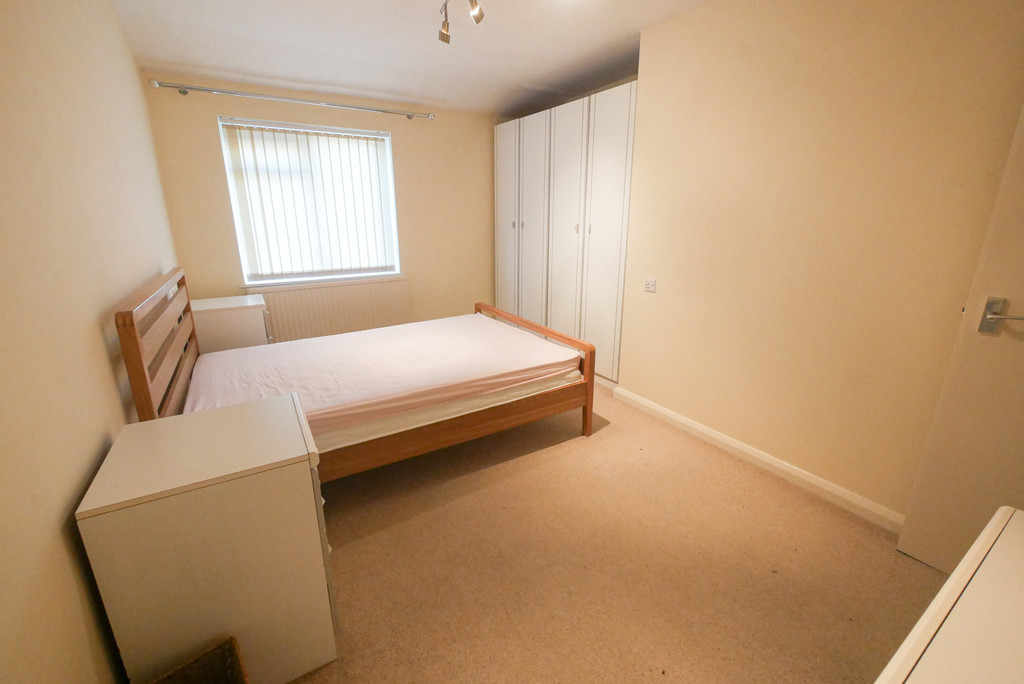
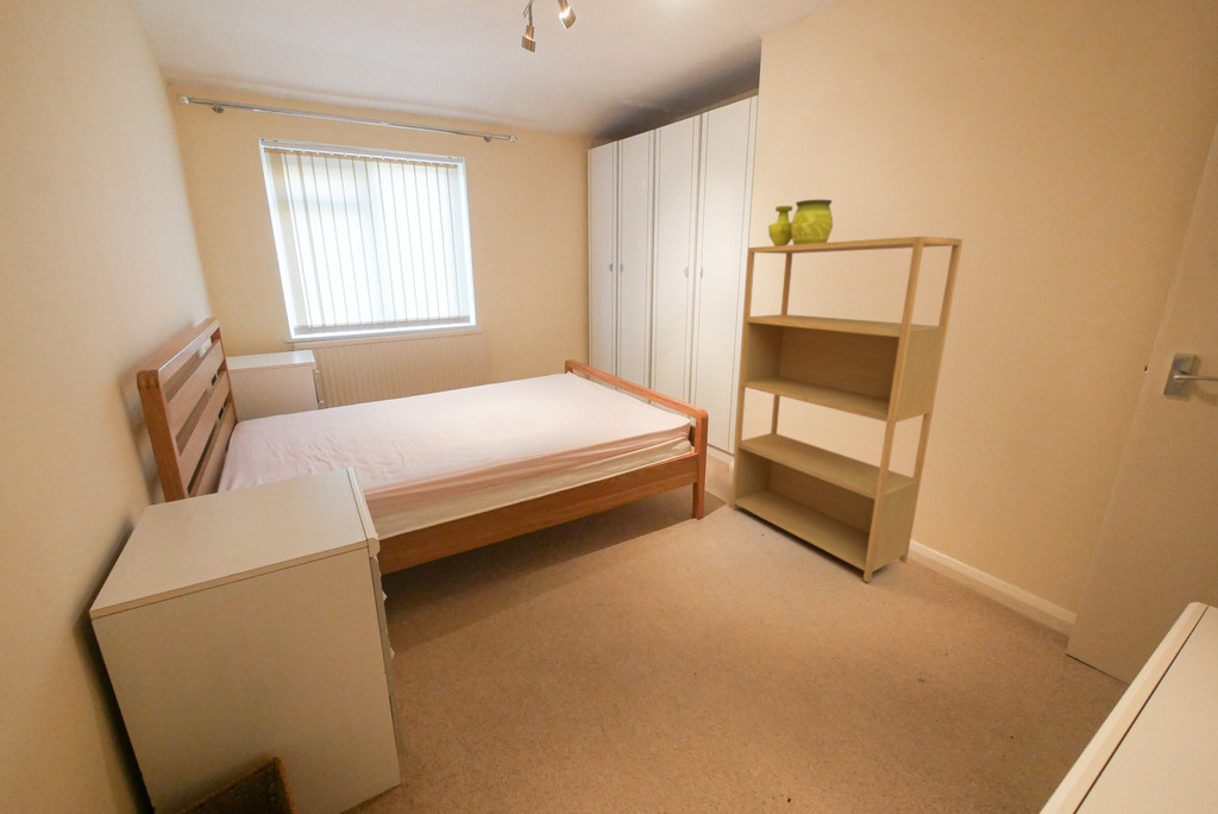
+ bookshelf [730,236,963,583]
+ decorative vase [767,199,834,246]
